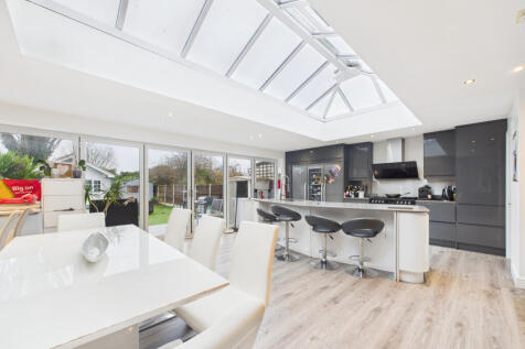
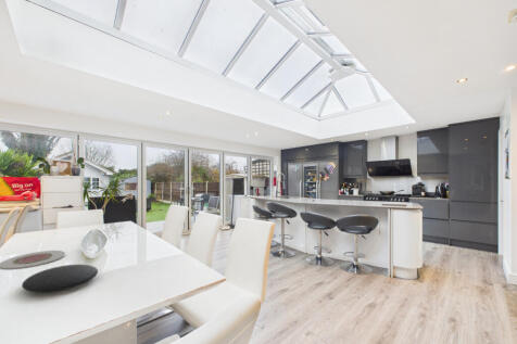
+ plate [0,250,66,270]
+ plate [21,264,99,293]
